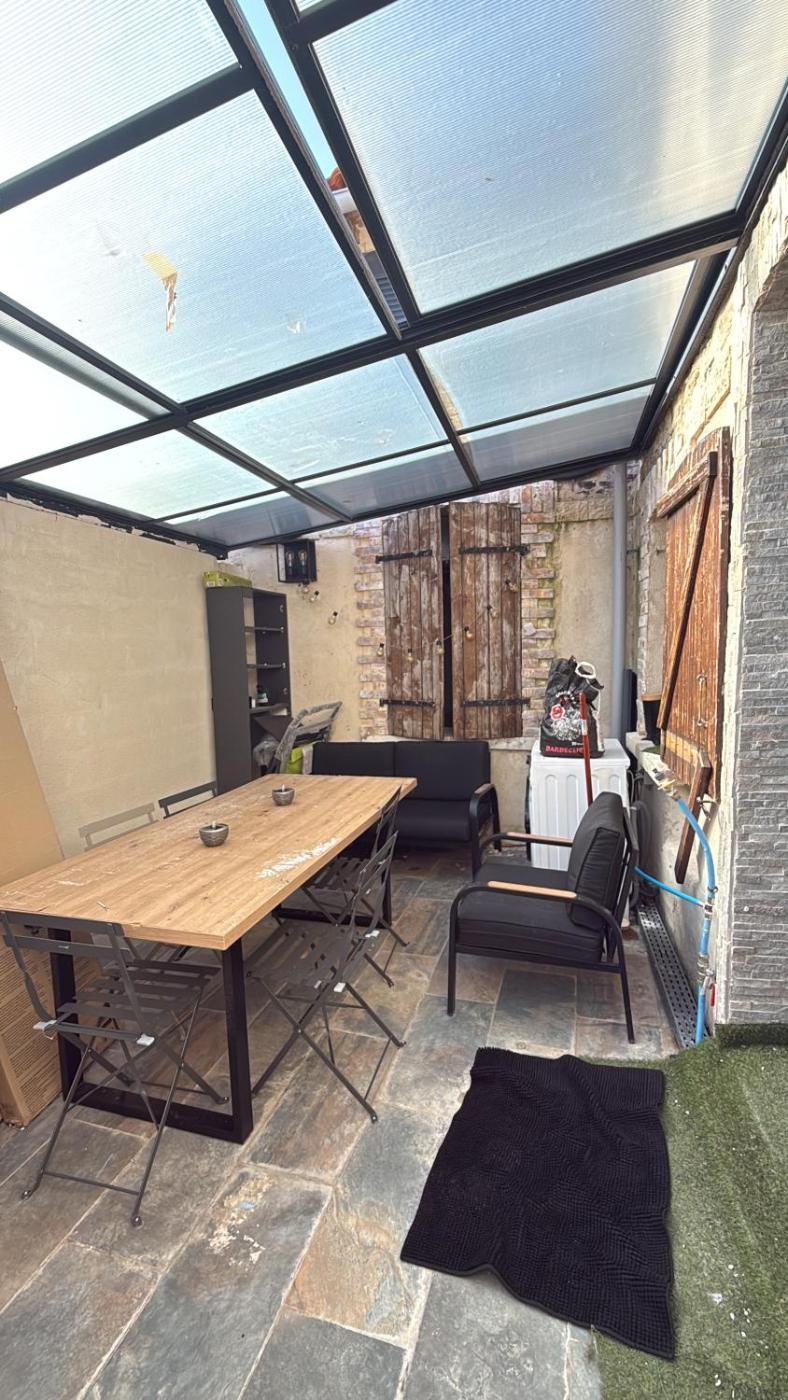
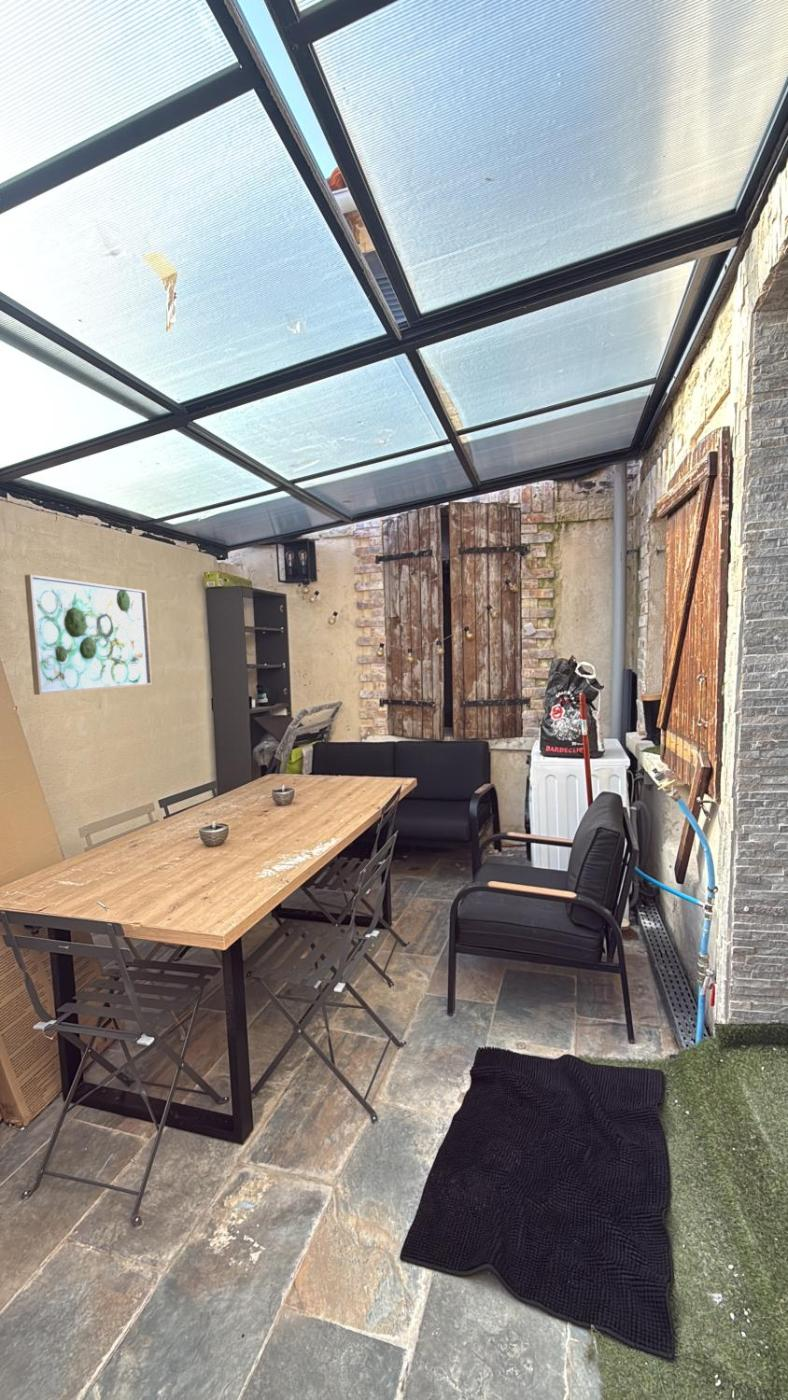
+ wall art [23,574,153,696]
